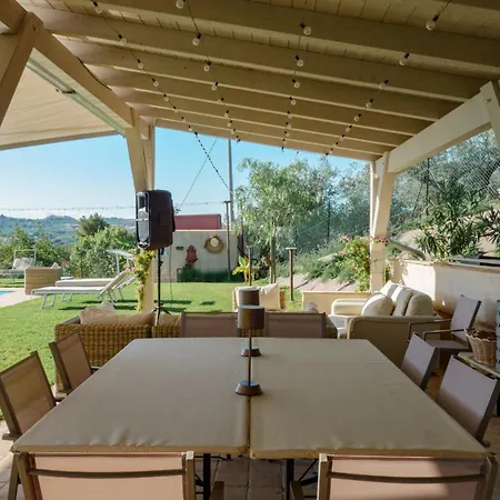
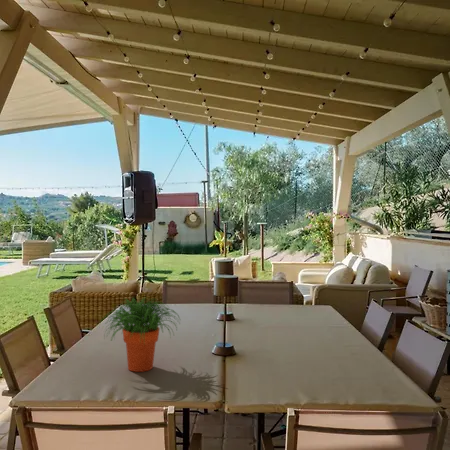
+ potted plant [98,296,182,373]
